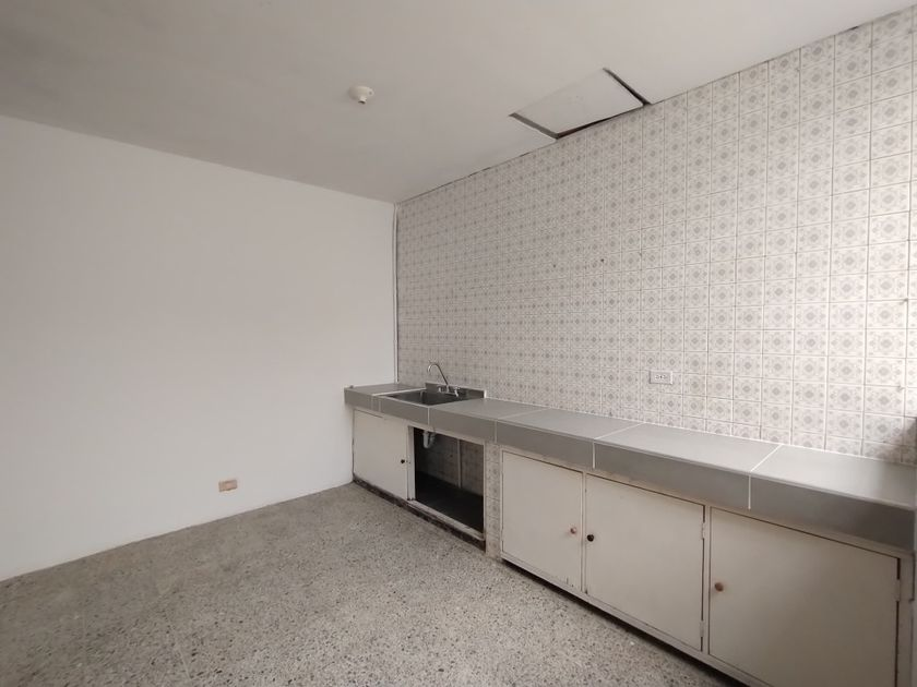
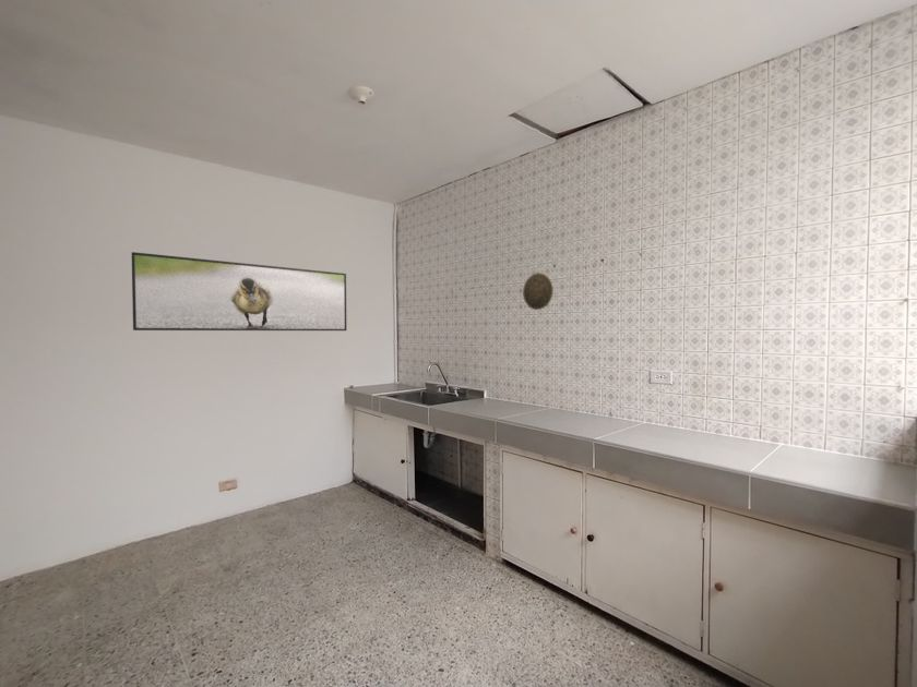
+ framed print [131,251,347,332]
+ decorative plate [522,272,555,311]
